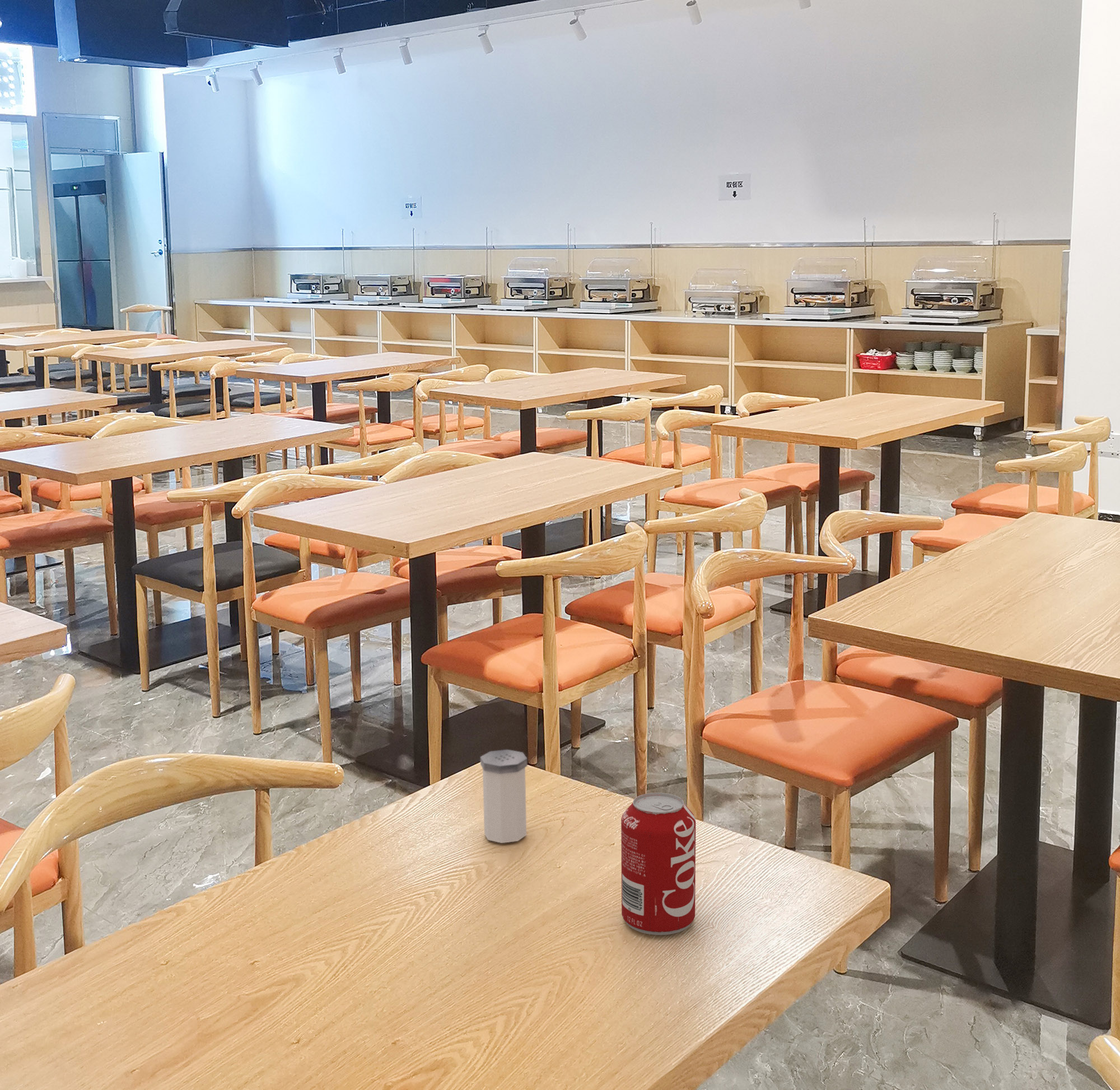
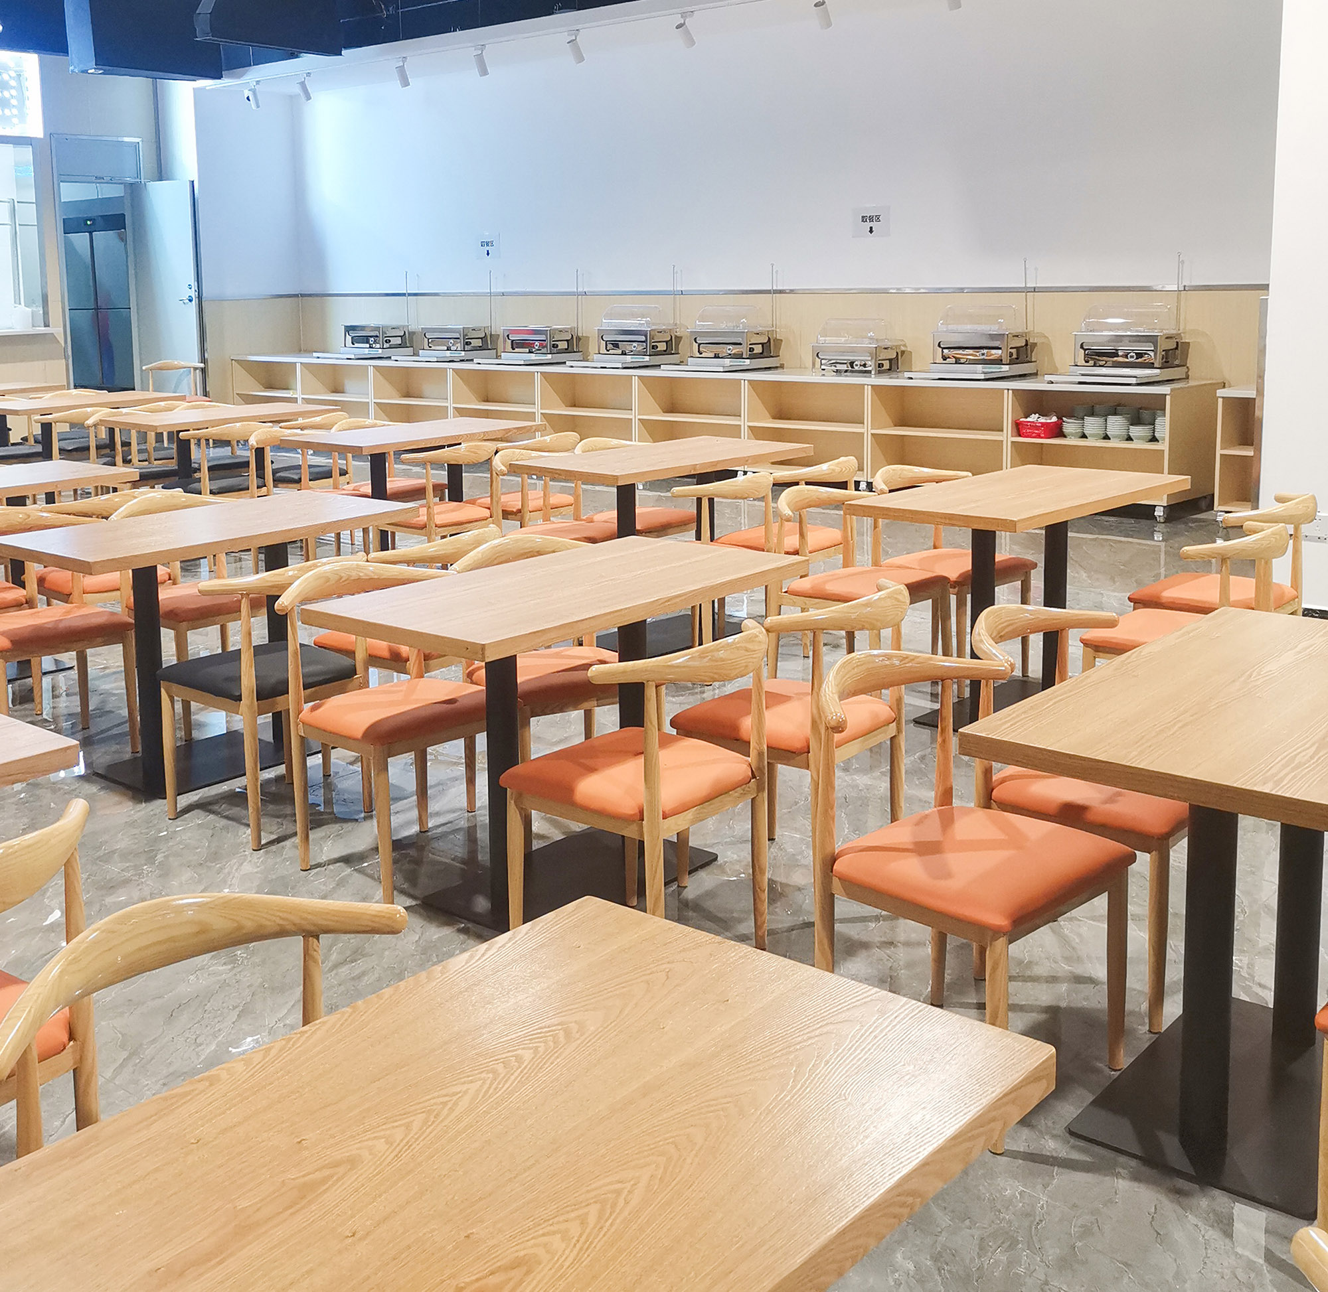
- salt shaker [480,749,528,844]
- beverage can [620,792,696,935]
